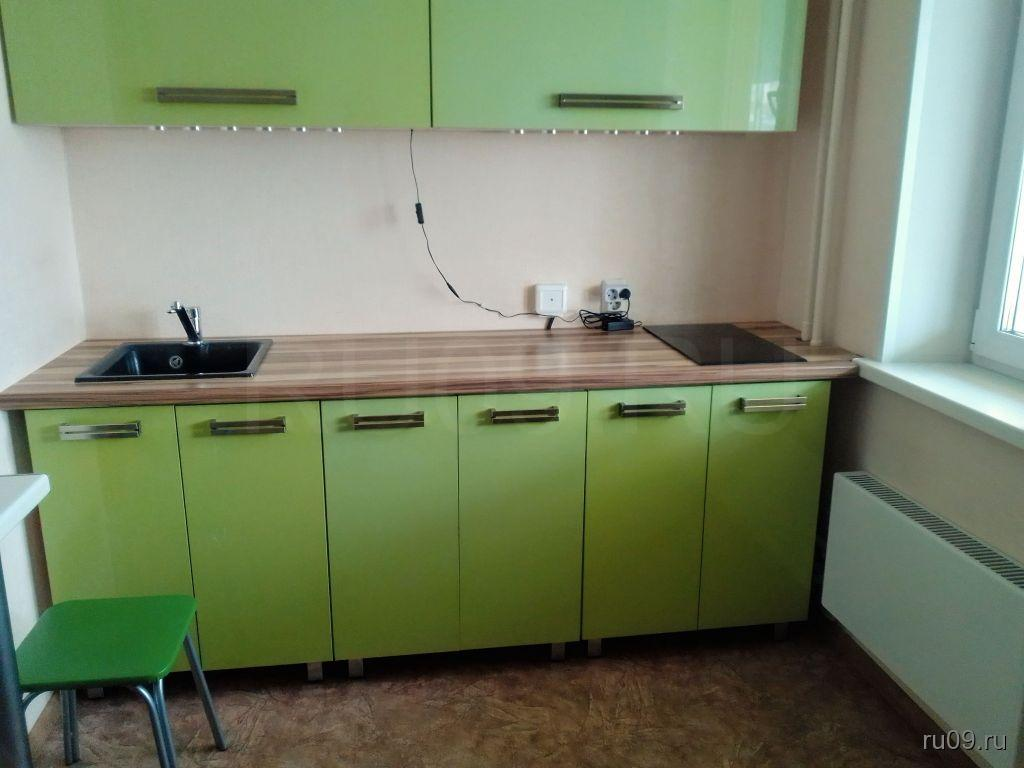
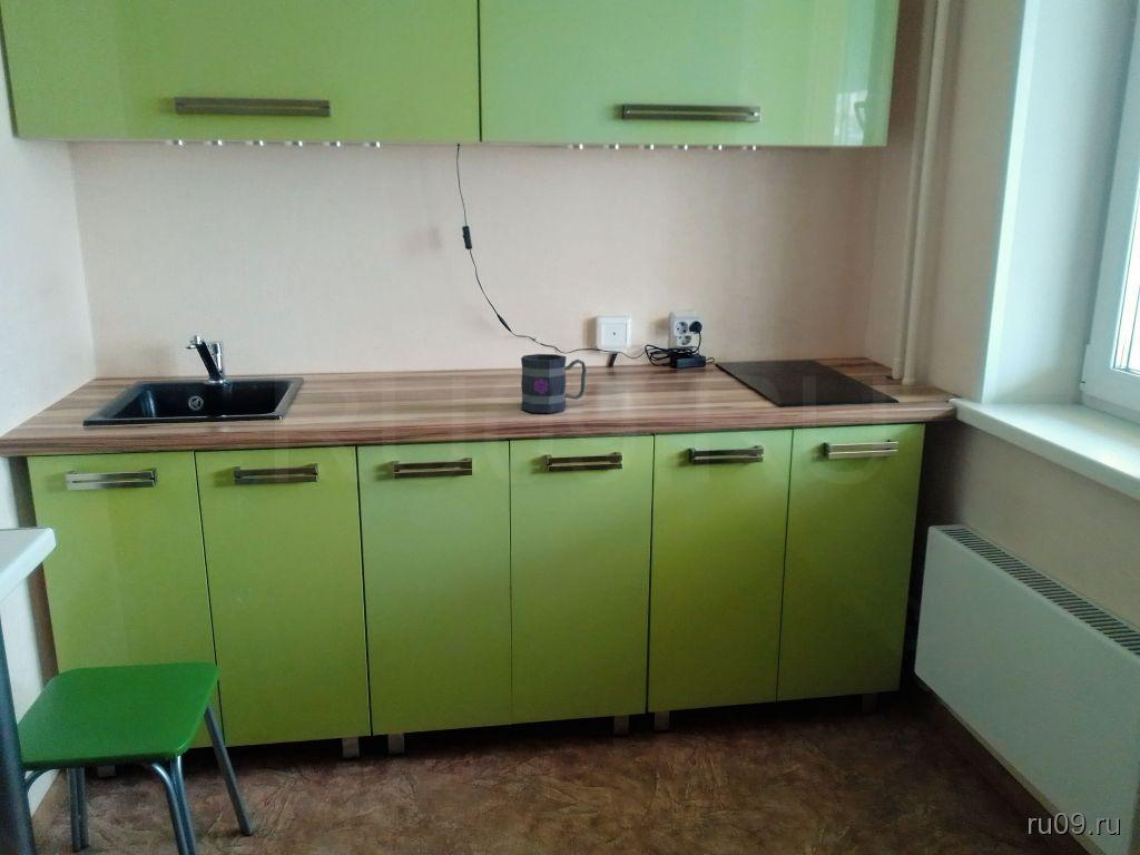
+ mug [520,353,588,414]
